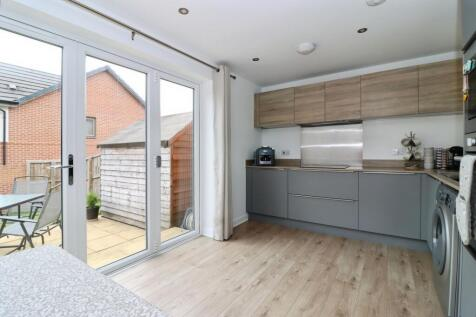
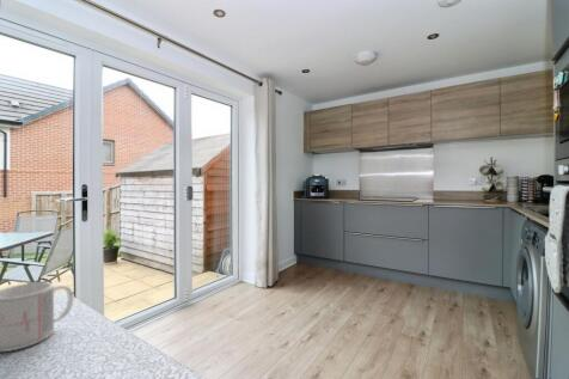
+ mug [0,281,74,353]
